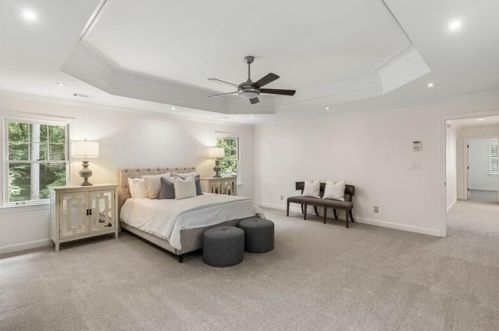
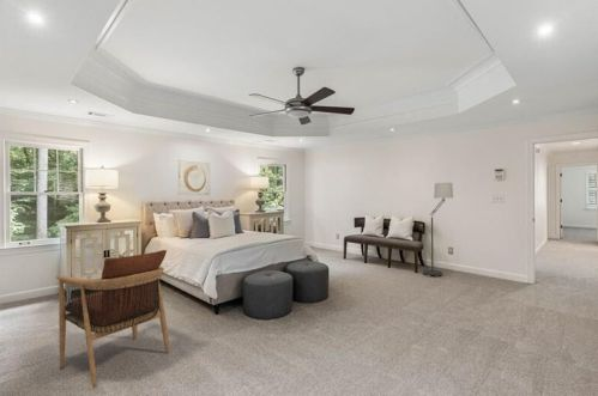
+ floor lamp [422,182,454,278]
+ wall art [176,159,211,196]
+ armchair [55,249,171,389]
